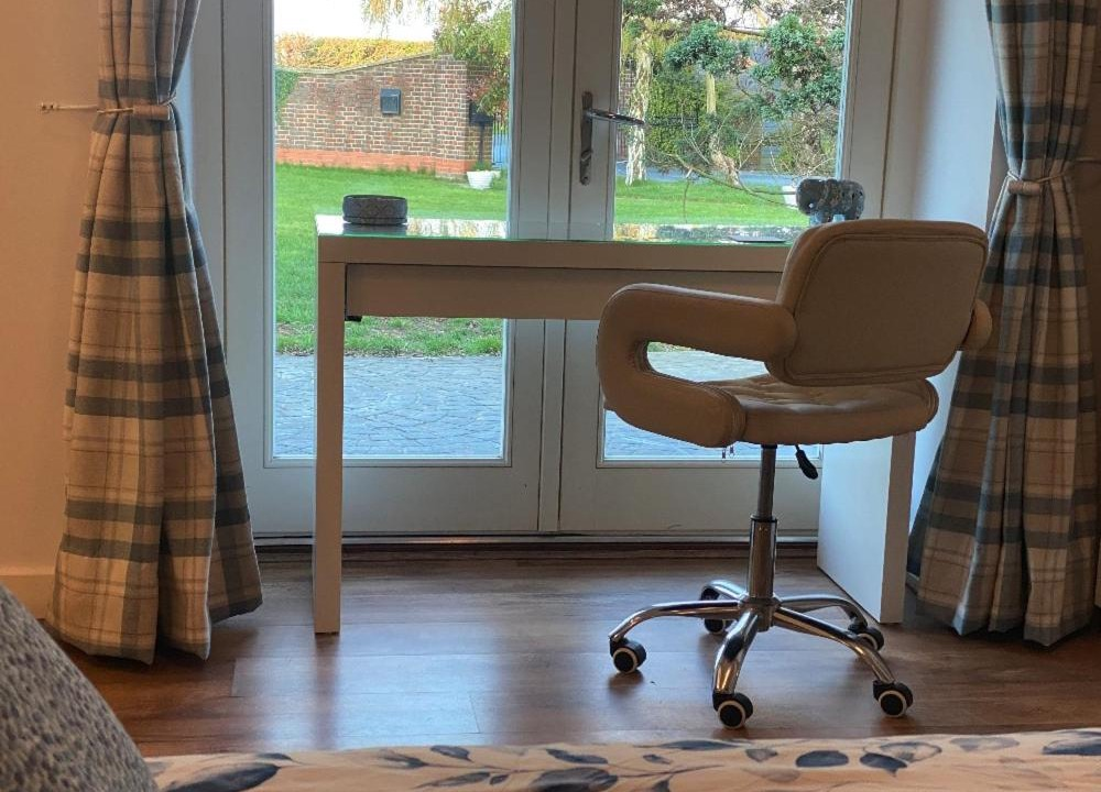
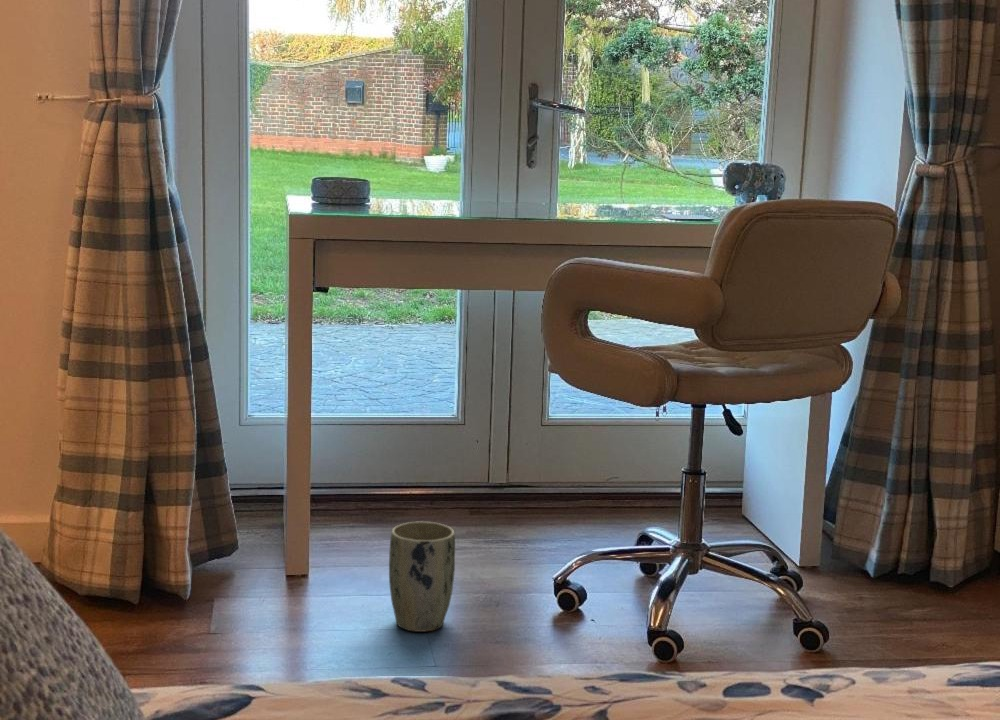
+ plant pot [388,521,456,633]
